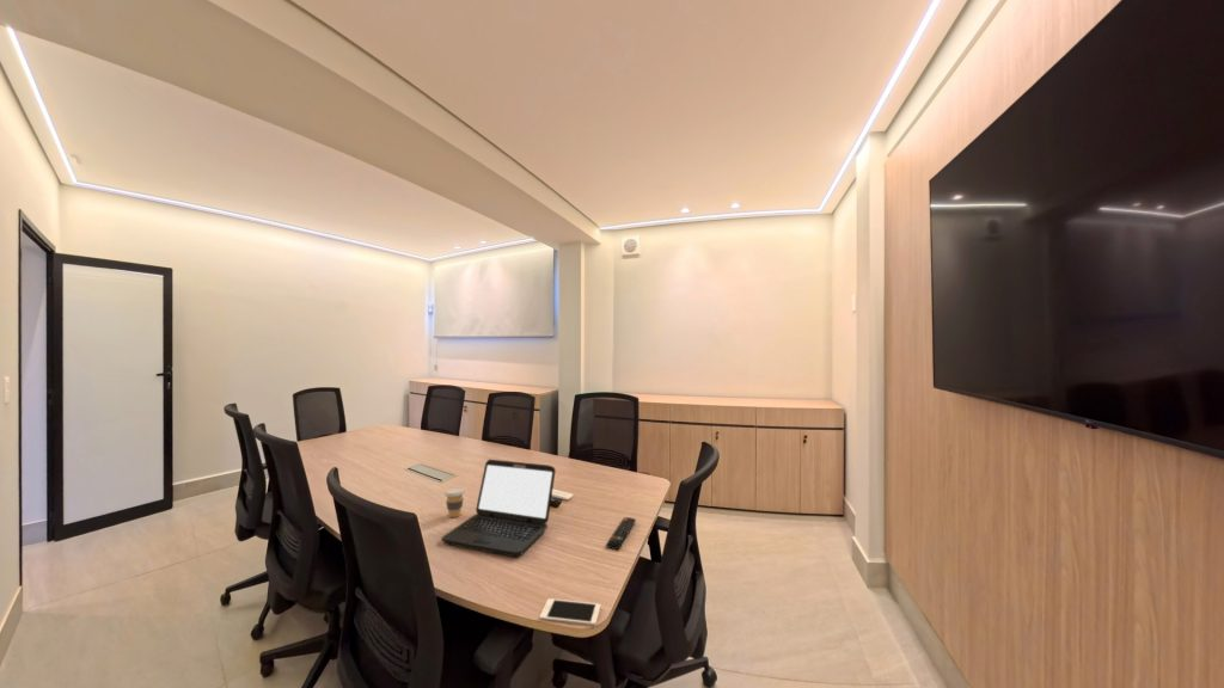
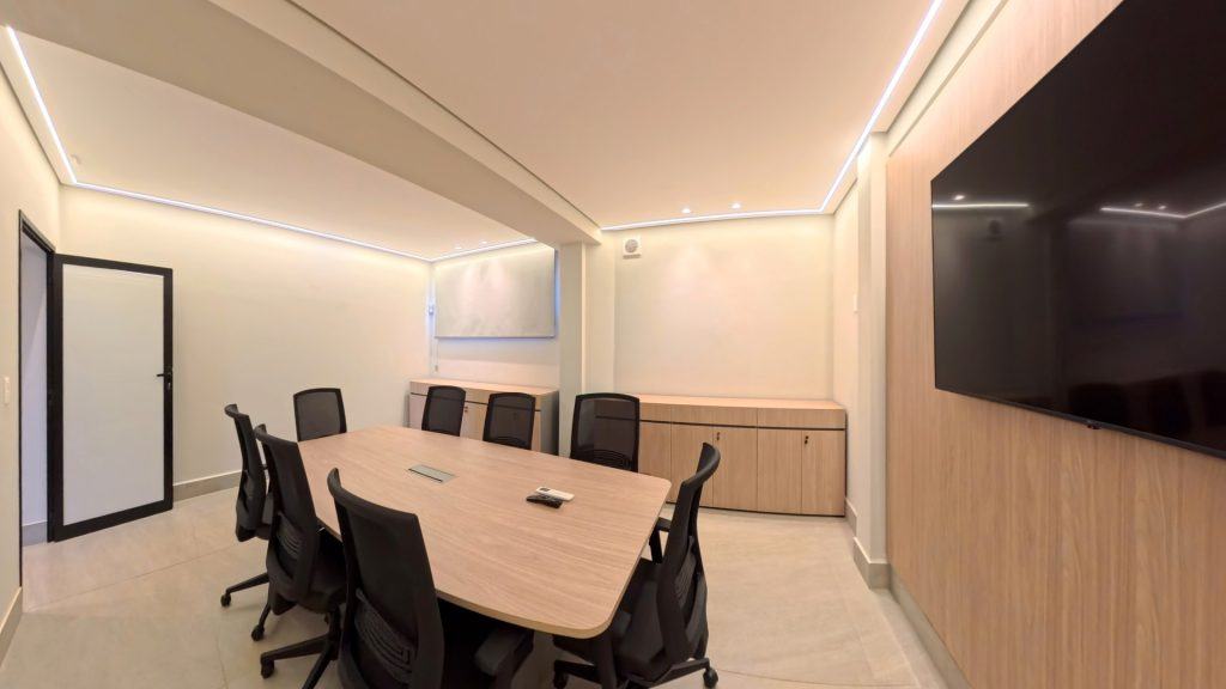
- cell phone [538,597,601,626]
- coffee cup [443,486,466,518]
- laptop [441,459,557,558]
- remote control [605,516,637,551]
